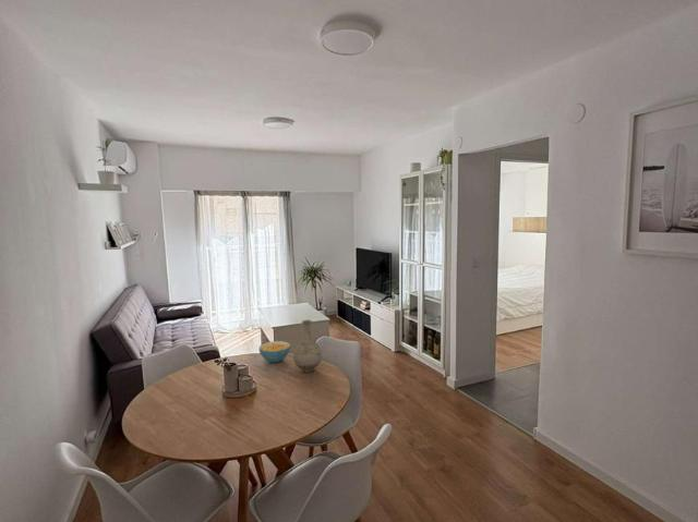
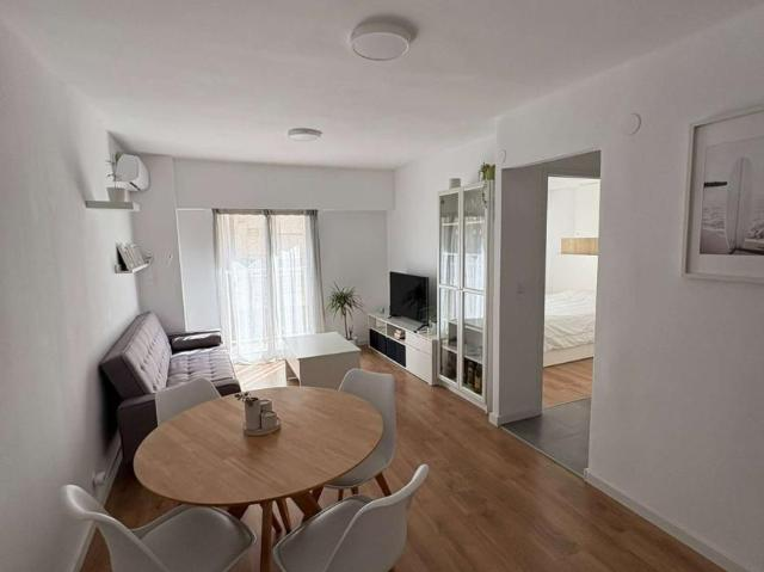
- cereal bowl [257,340,291,364]
- vase [292,319,323,373]
